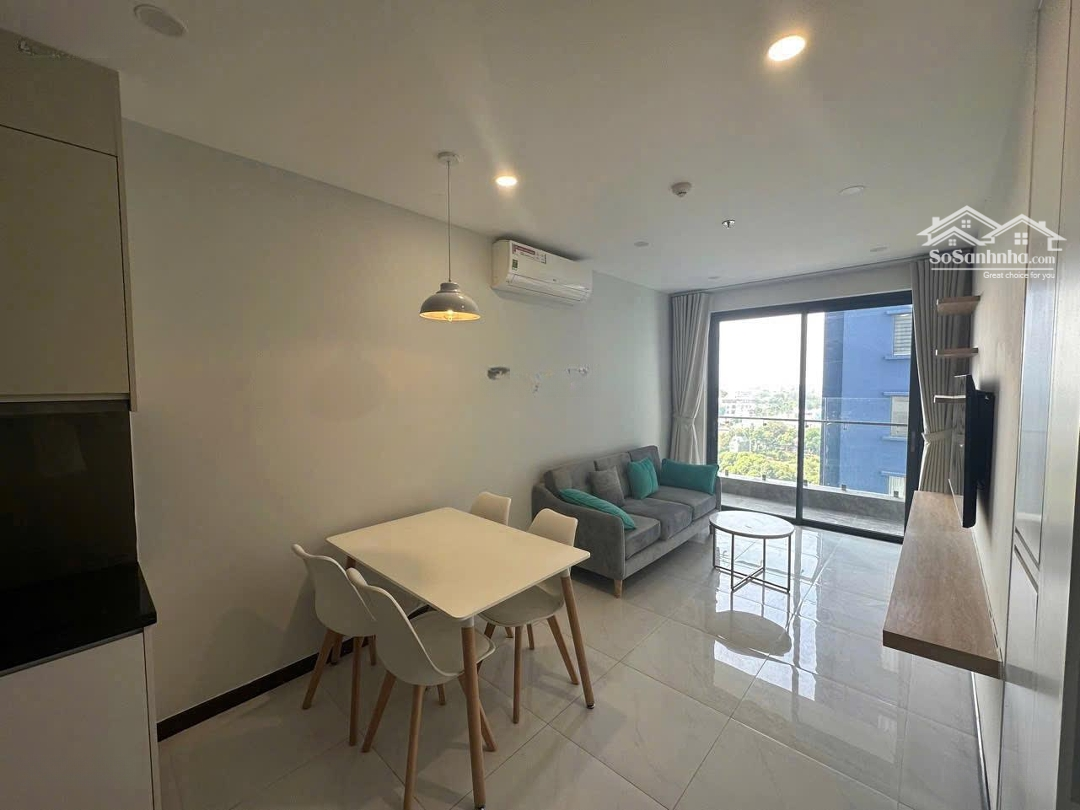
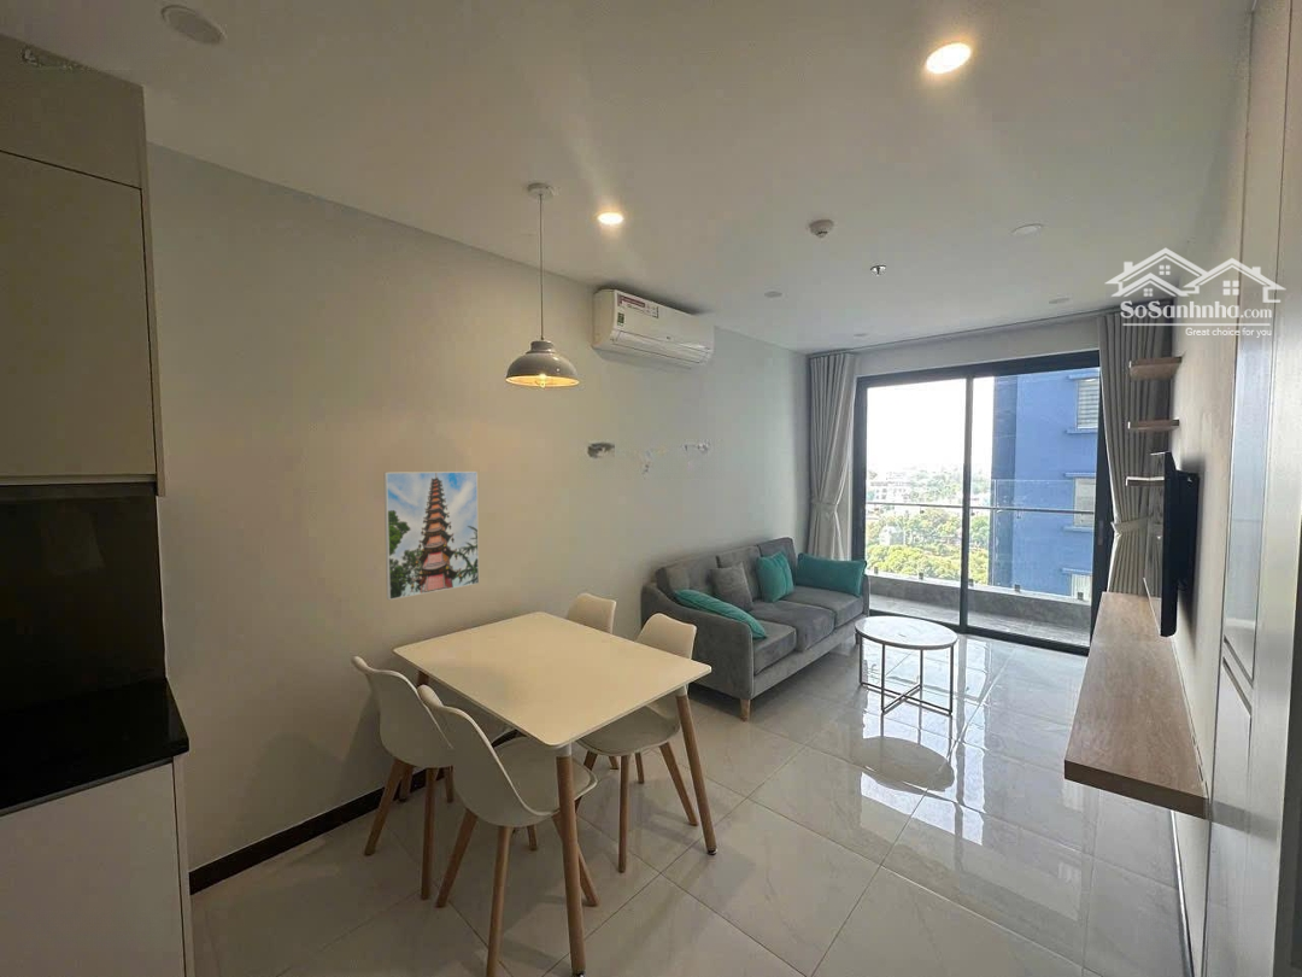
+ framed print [382,470,480,601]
